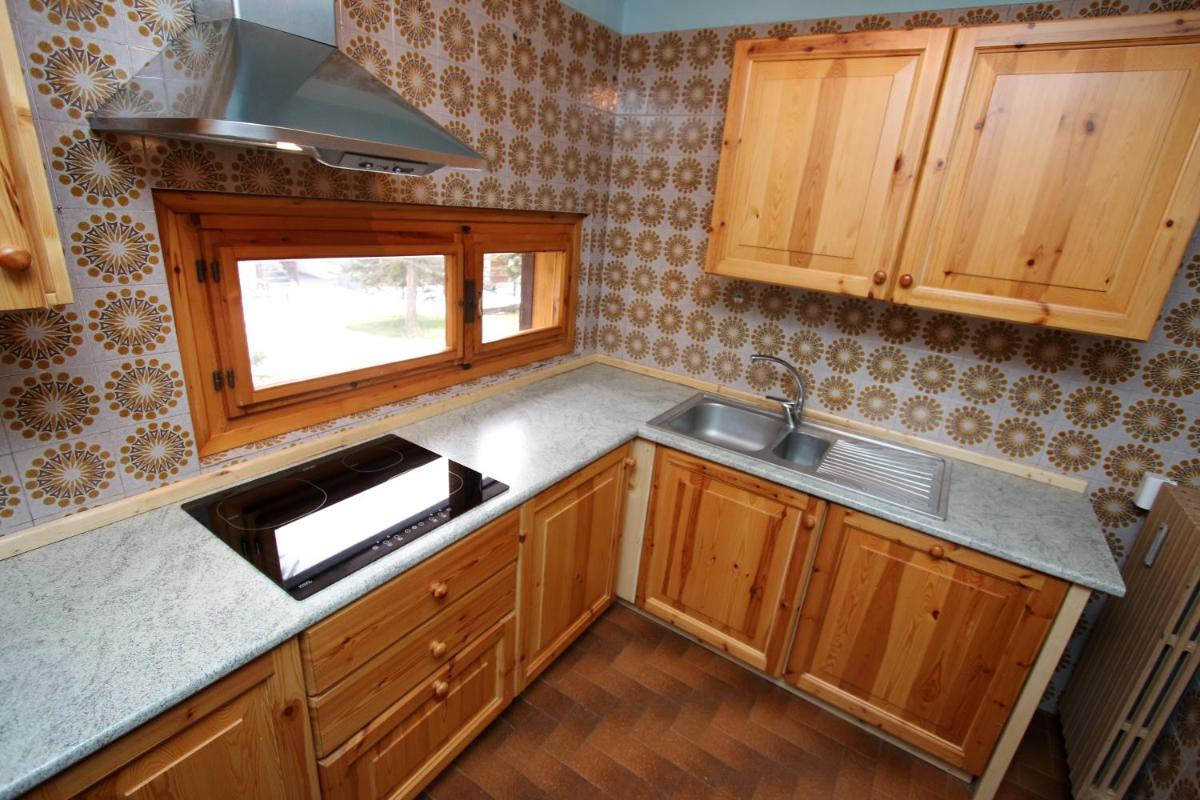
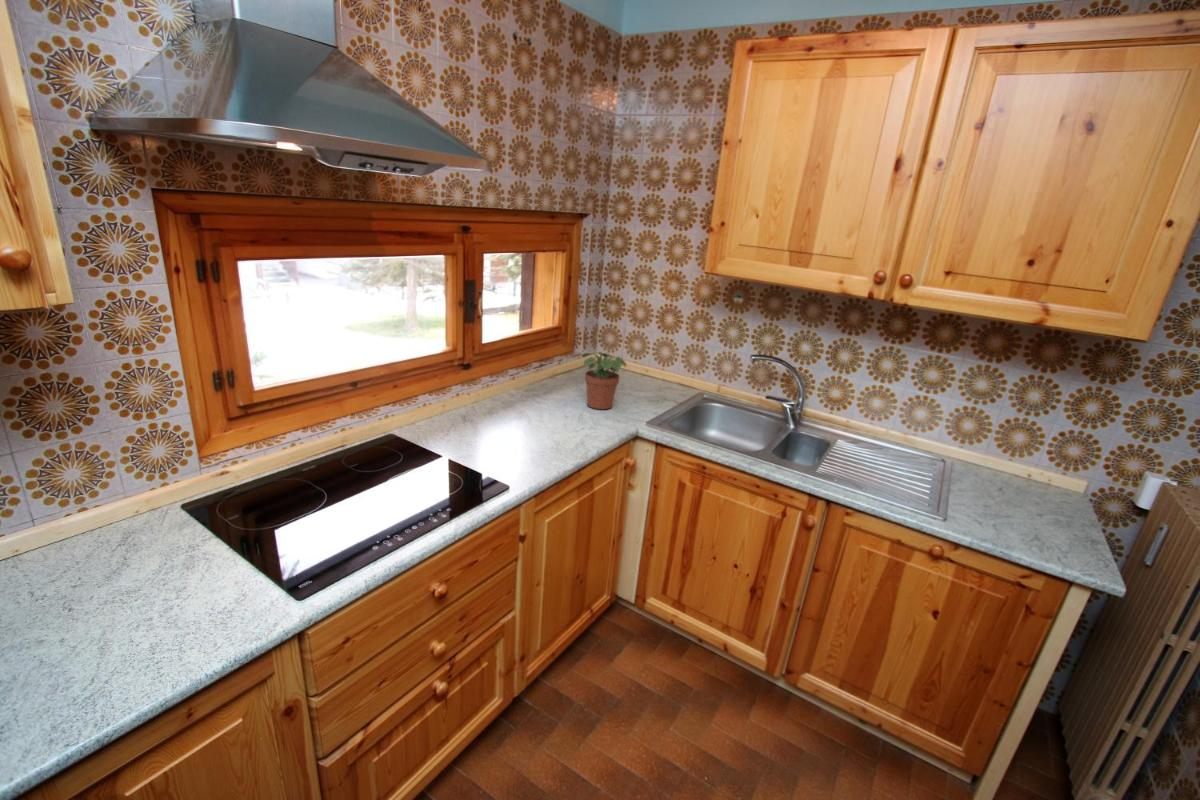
+ potted plant [580,351,627,411]
